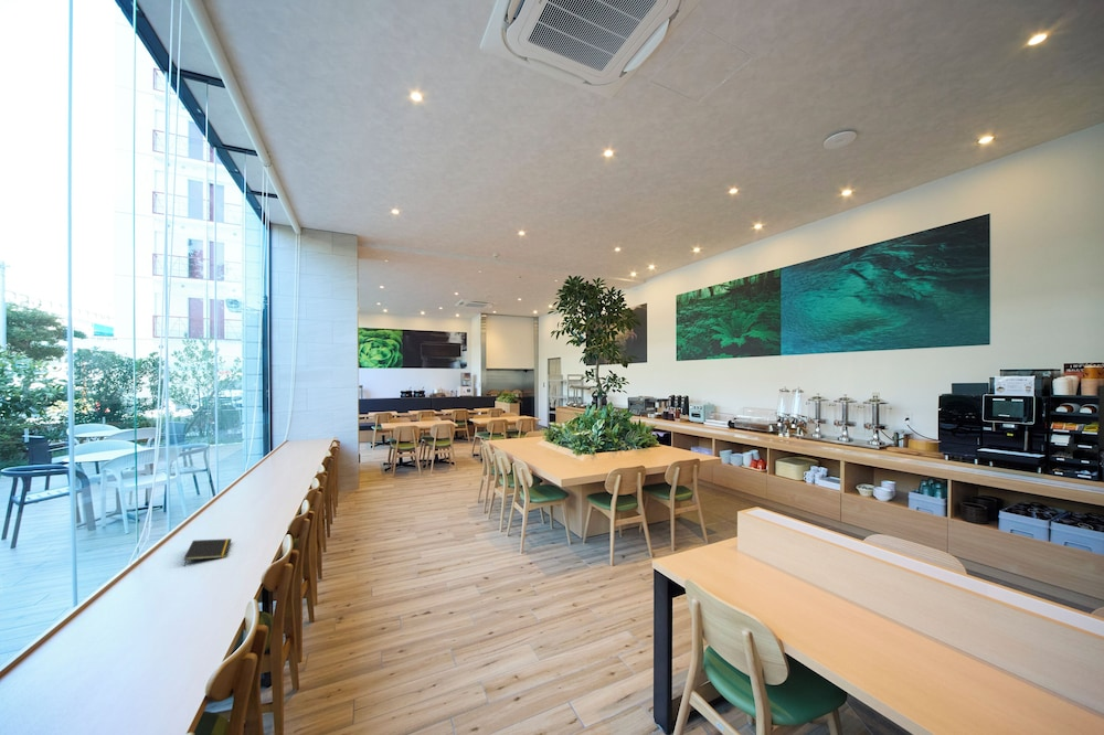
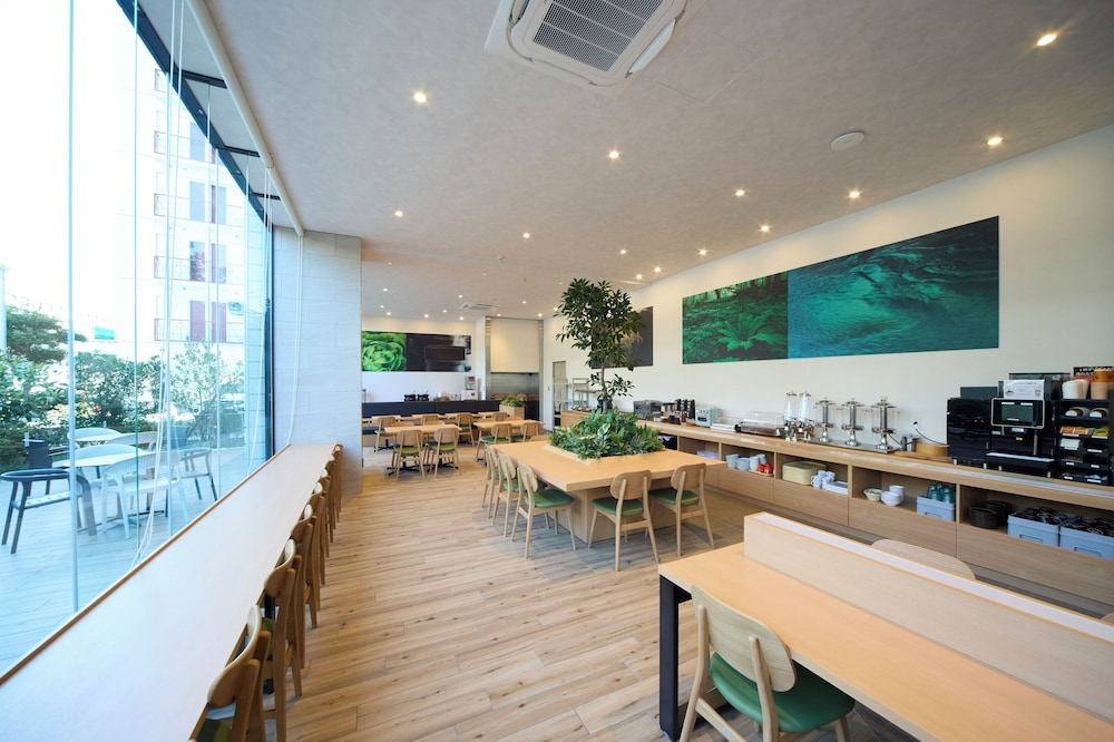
- notepad [182,537,233,567]
